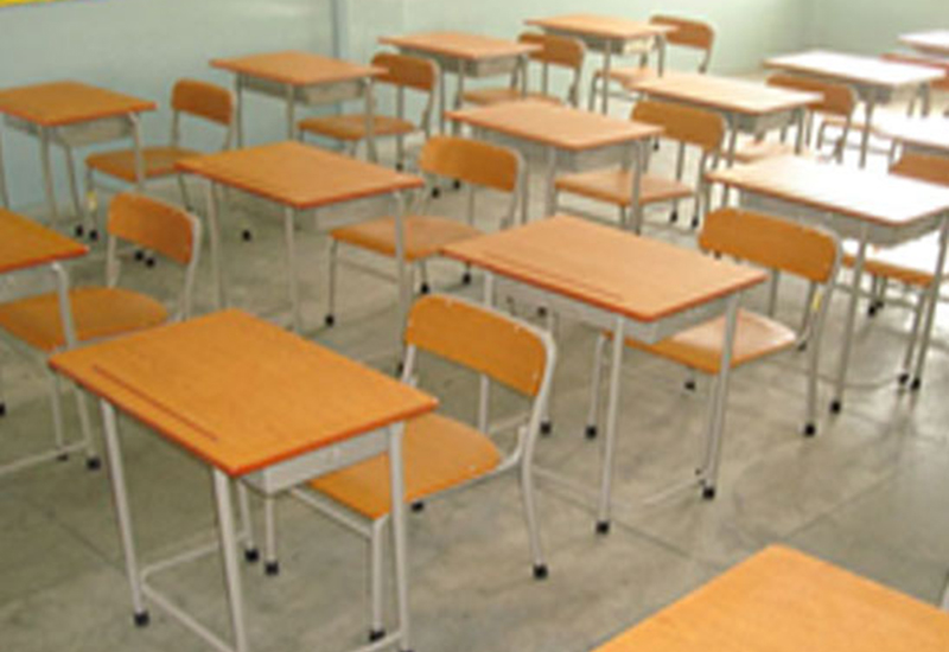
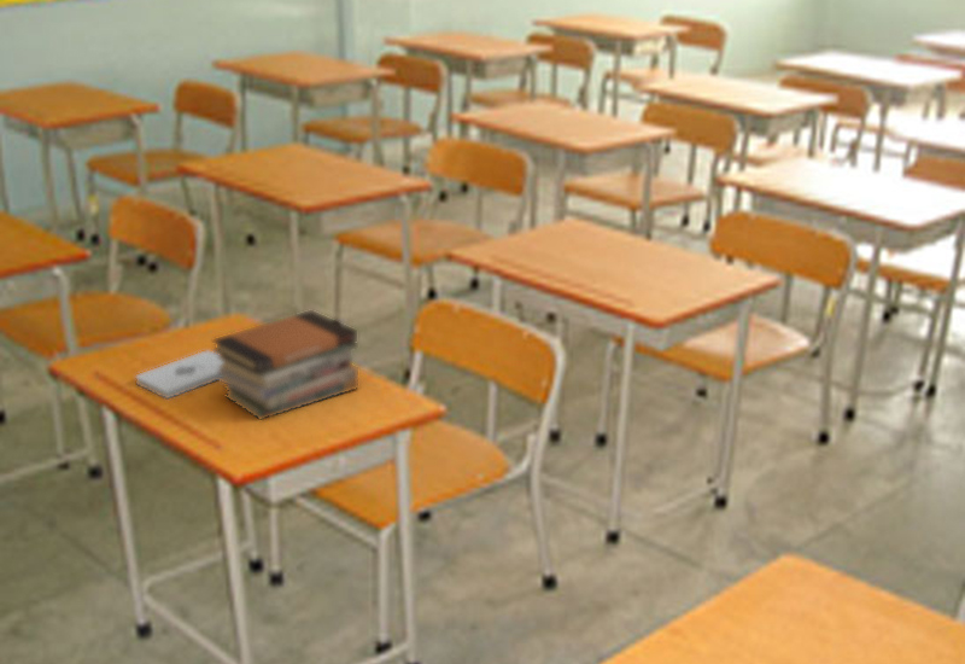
+ book stack [211,309,359,421]
+ notepad [135,350,223,400]
